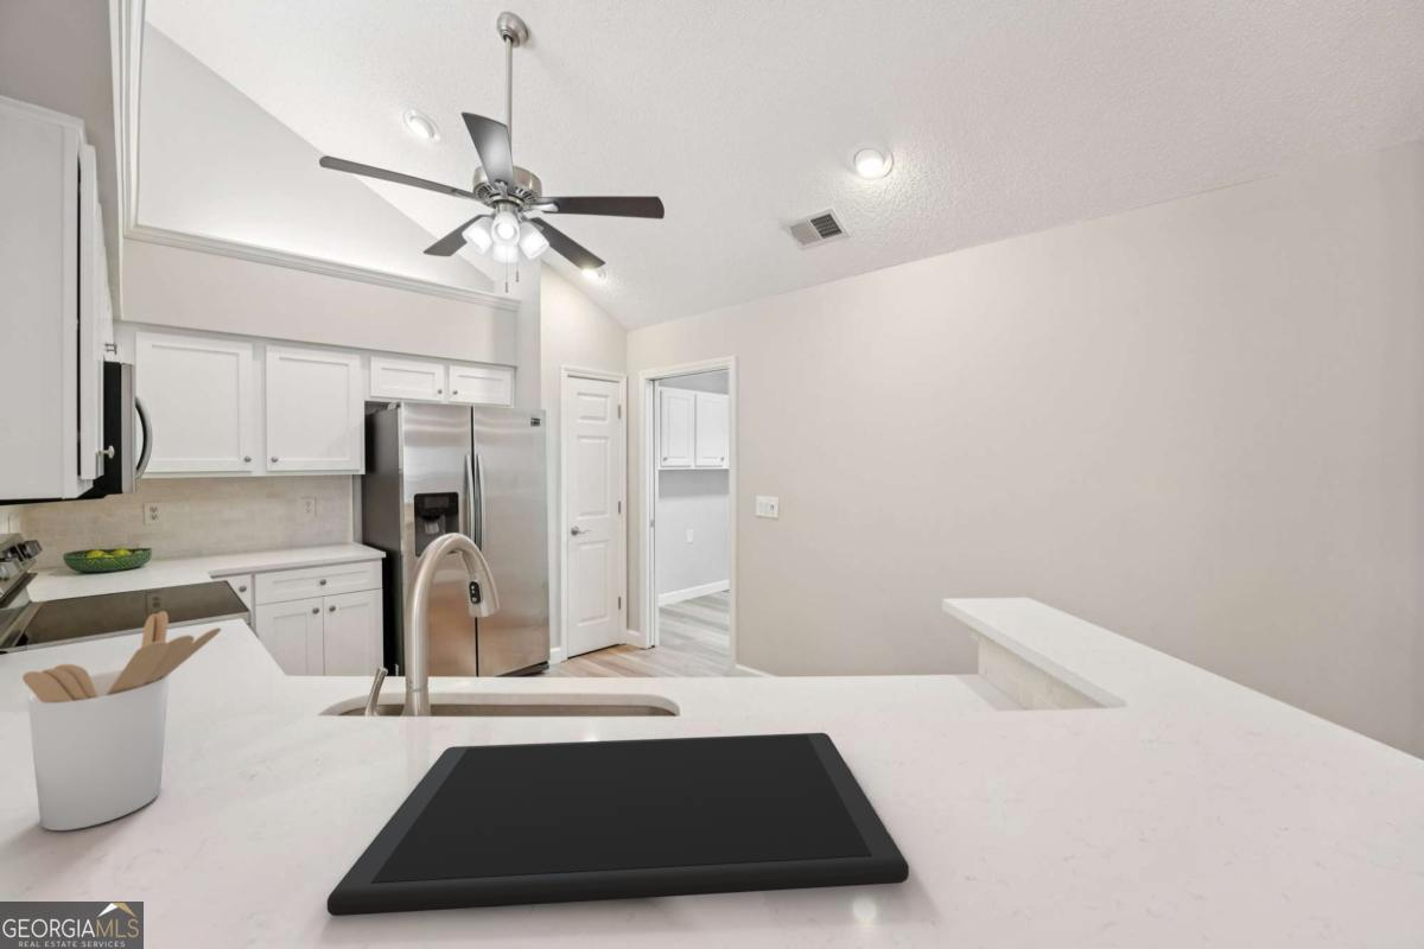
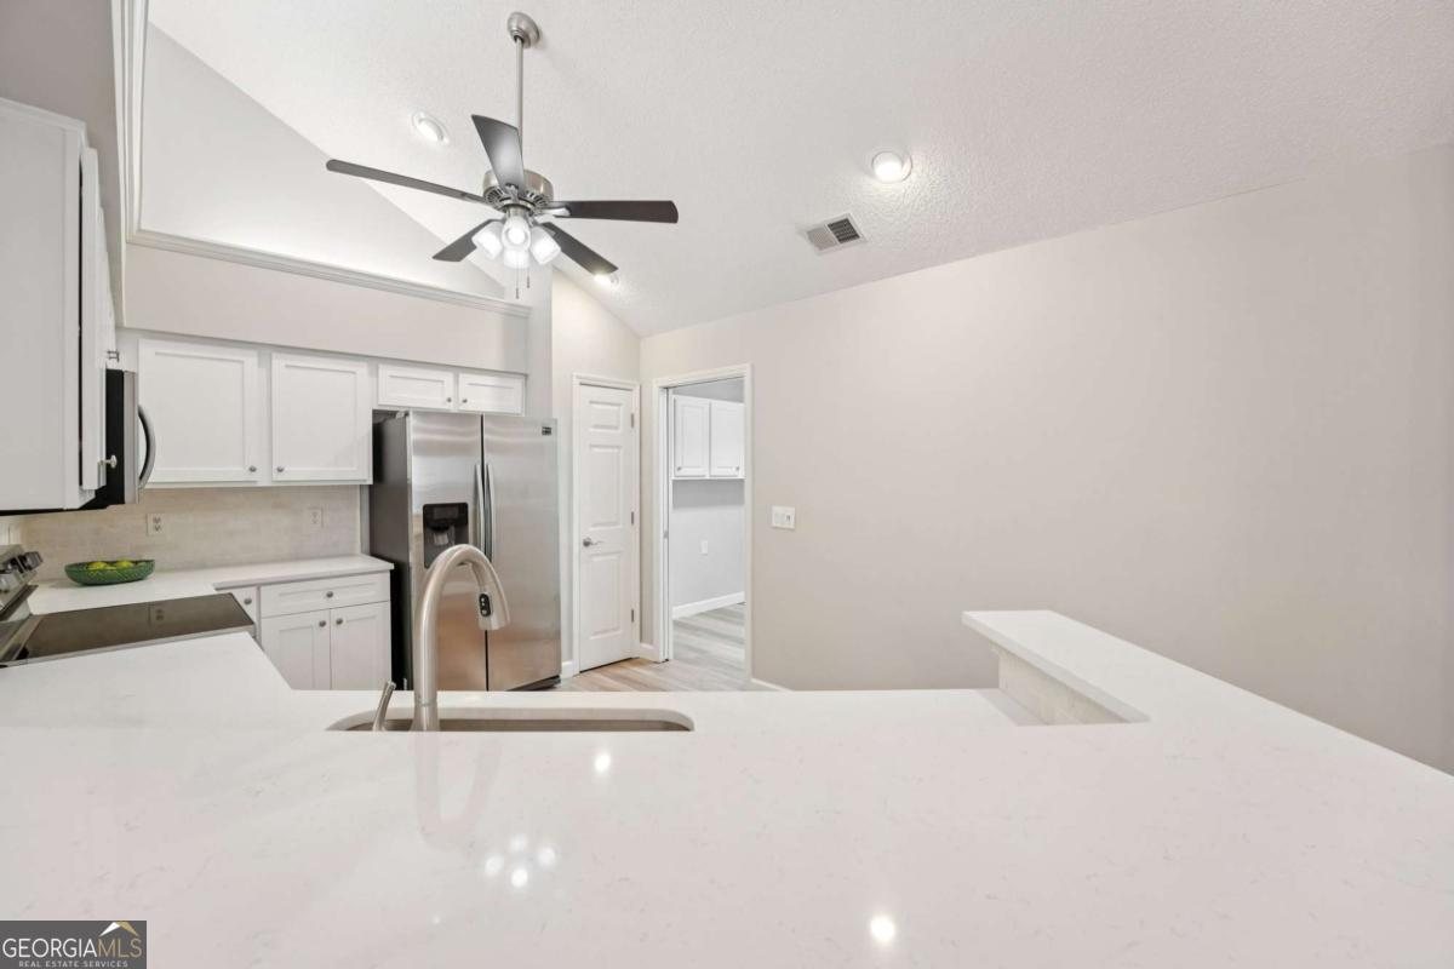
- utensil holder [21,610,222,832]
- cutting board [326,732,910,917]
